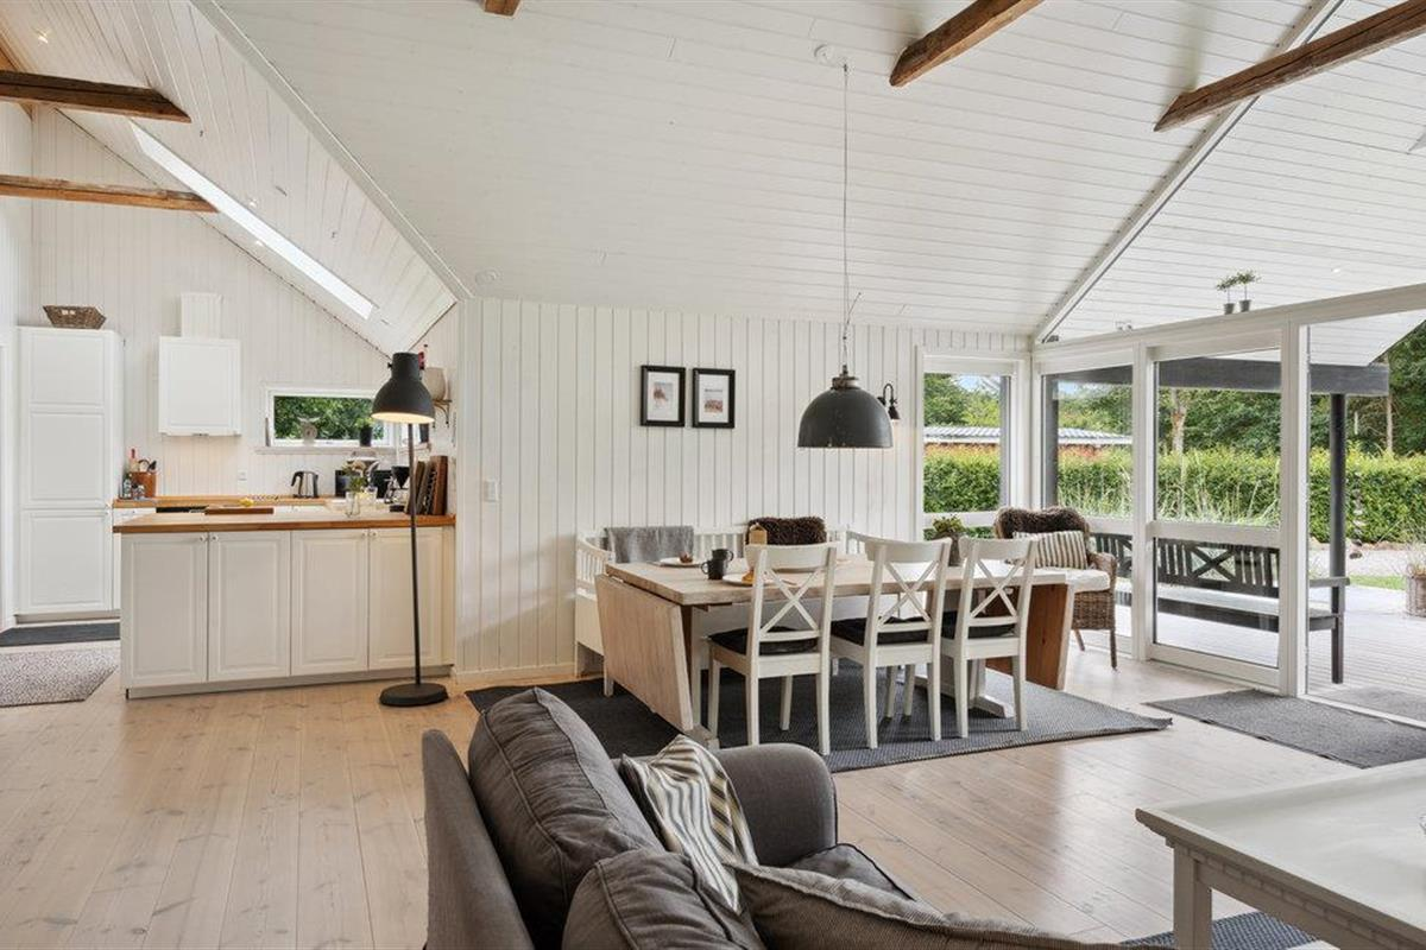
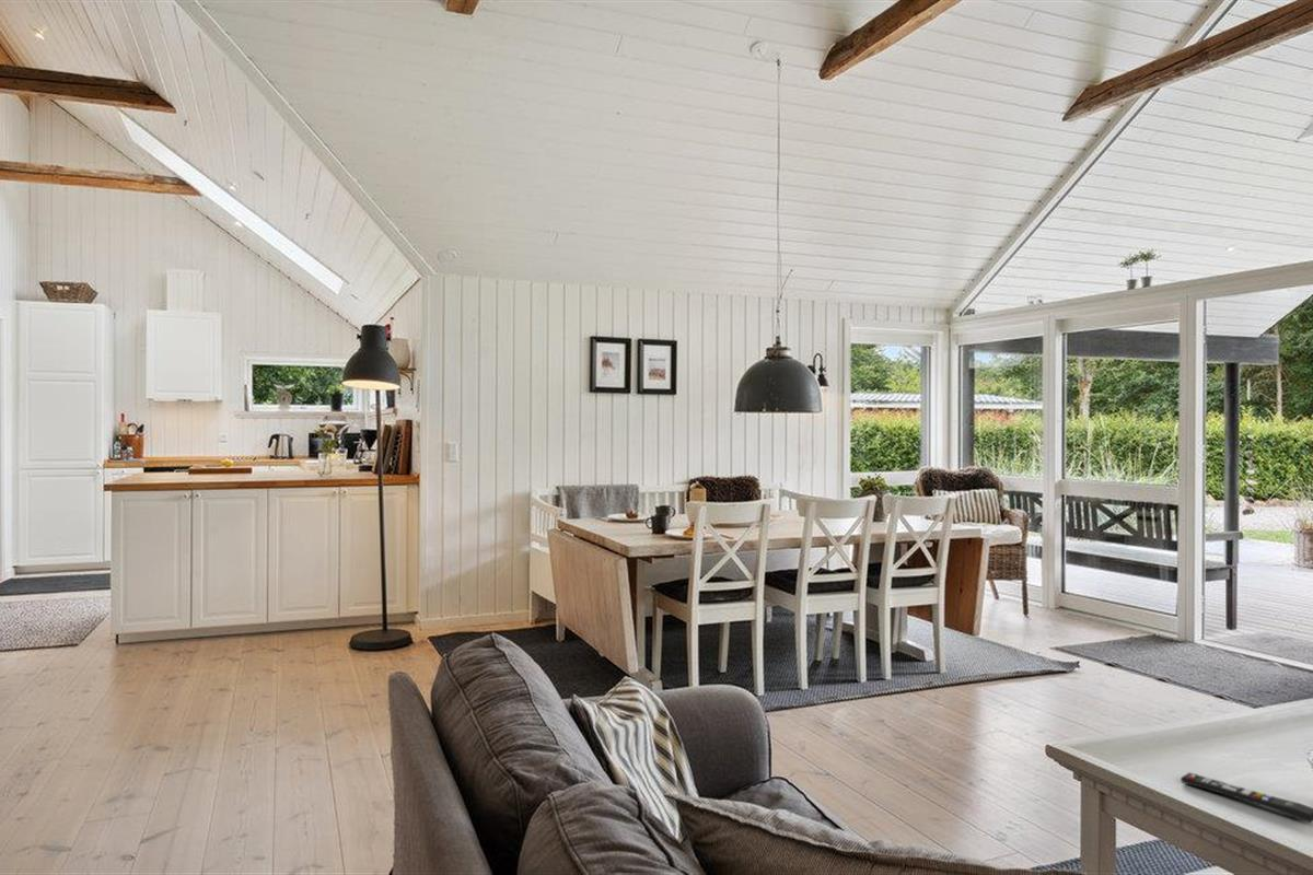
+ remote control [1180,771,1313,824]
